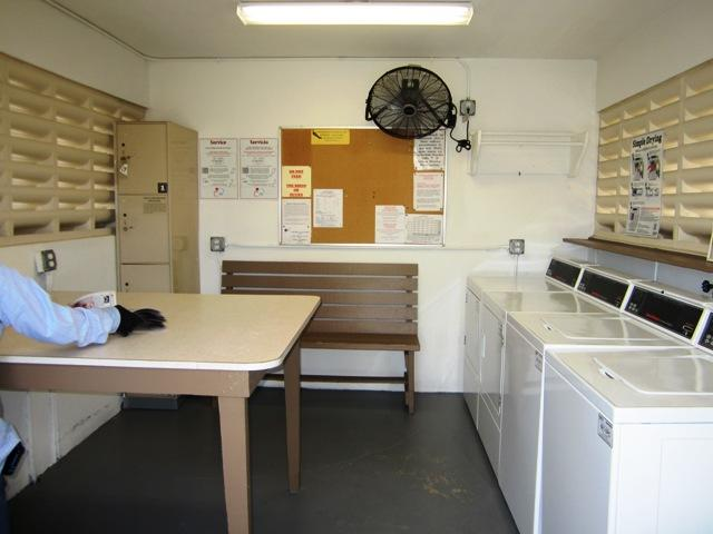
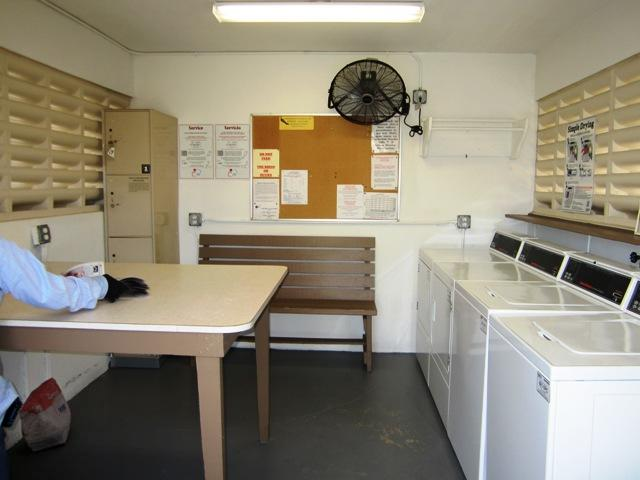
+ bag [18,376,72,453]
